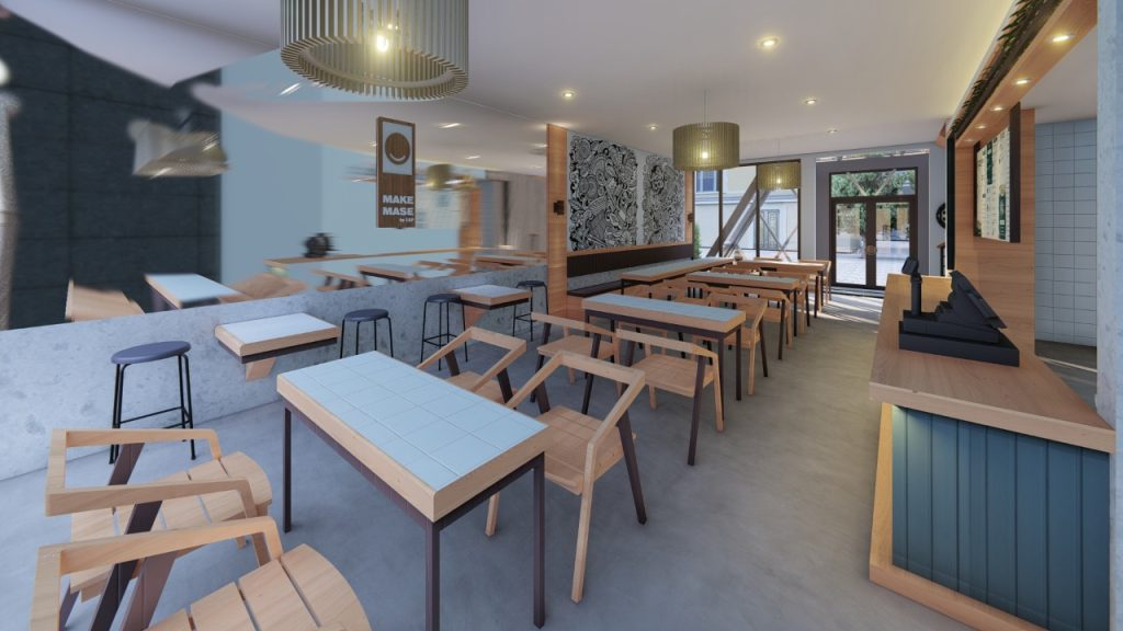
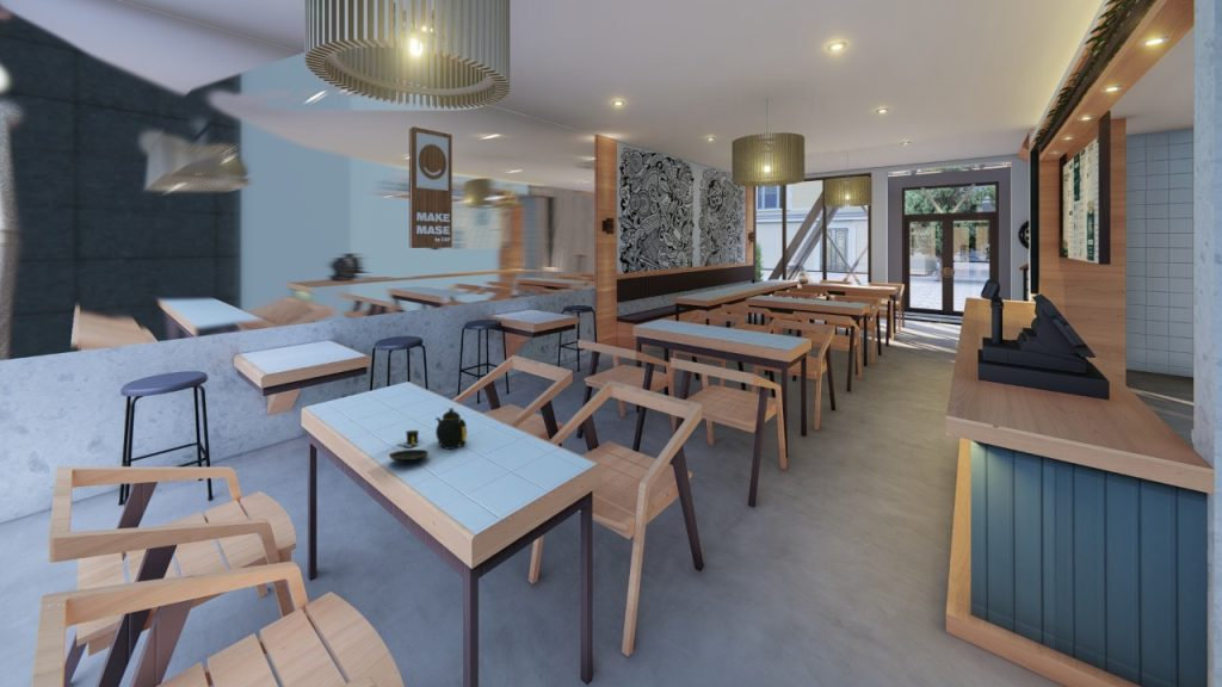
+ teapot [388,407,468,462]
